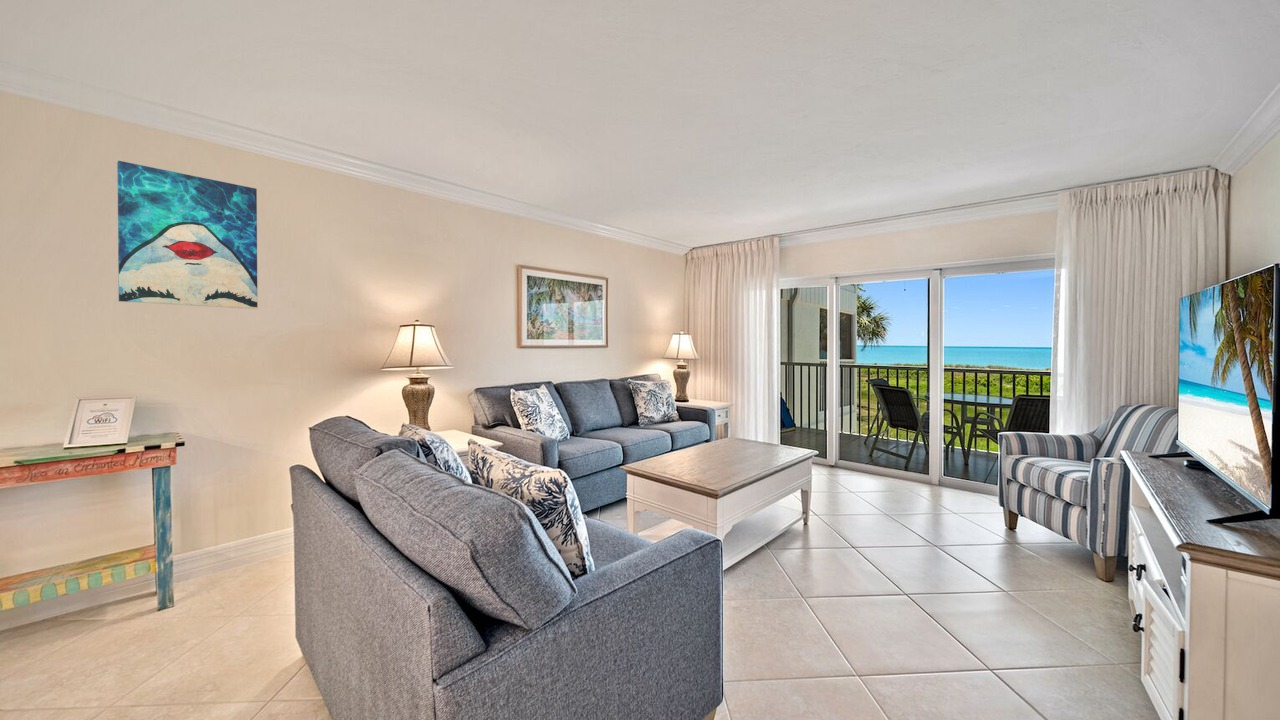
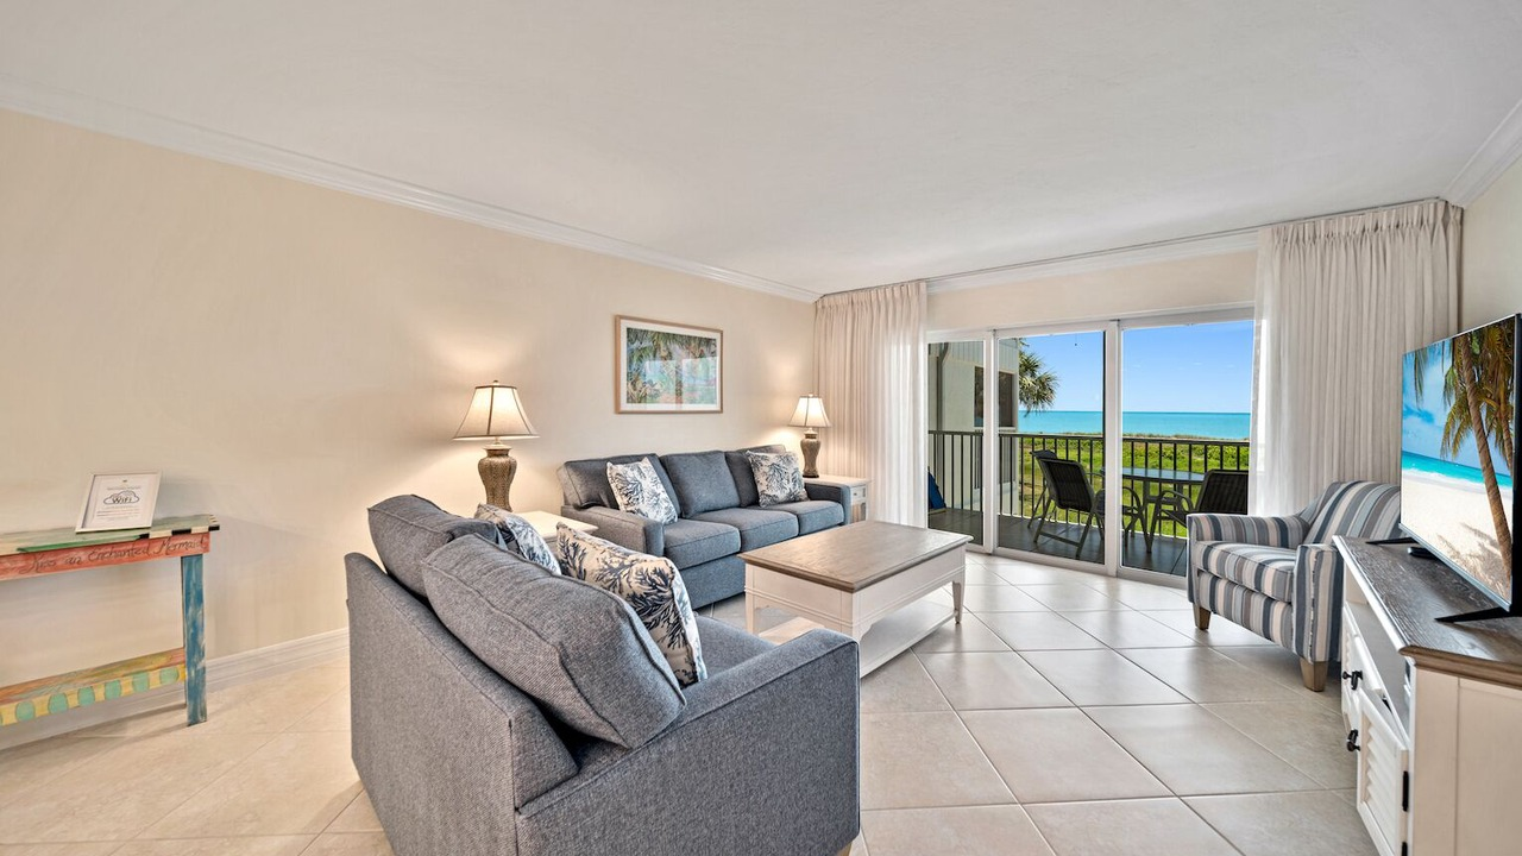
- wall art [116,160,259,310]
